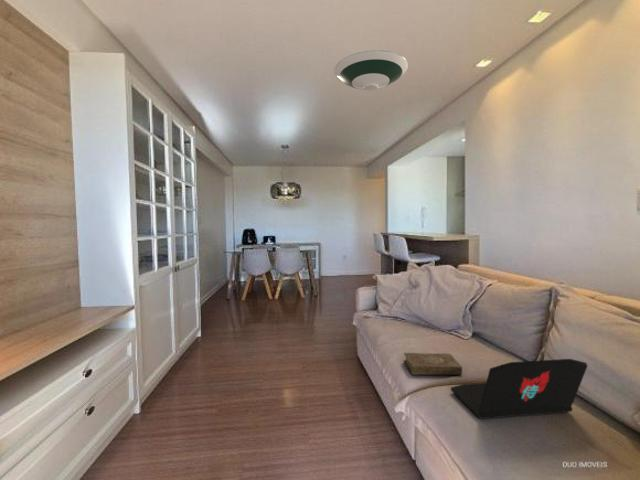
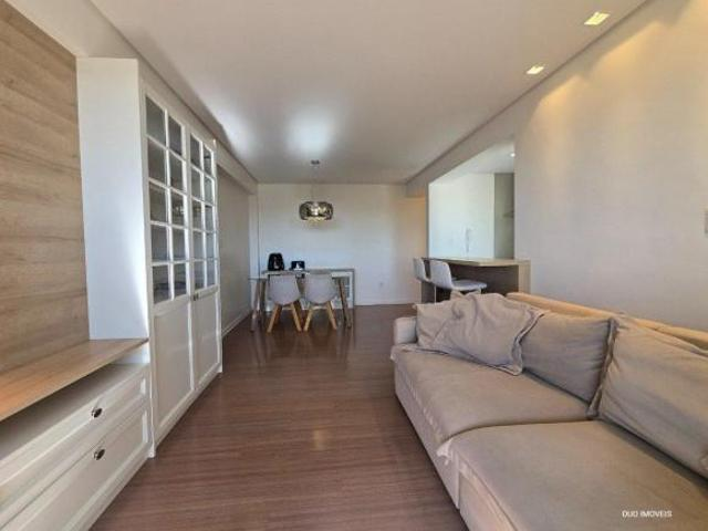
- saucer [333,49,409,92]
- book [402,352,463,376]
- laptop [450,358,588,420]
